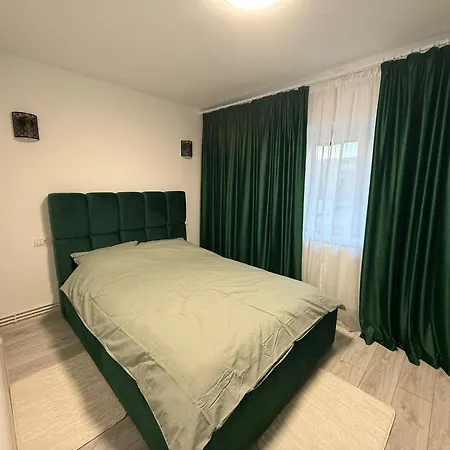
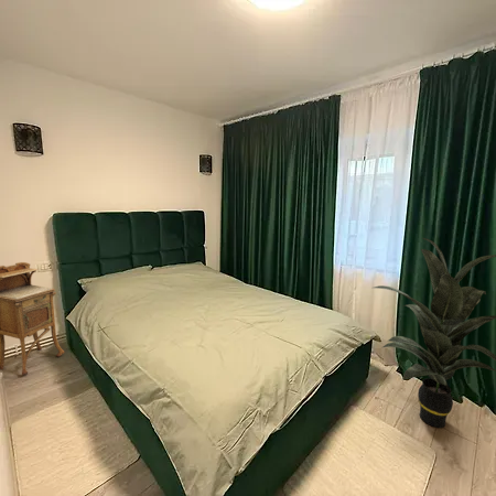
+ indoor plant [373,237,496,429]
+ nightstand [0,261,65,376]
